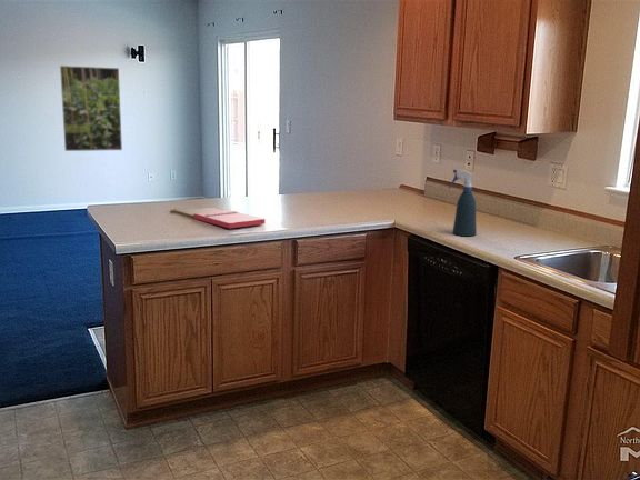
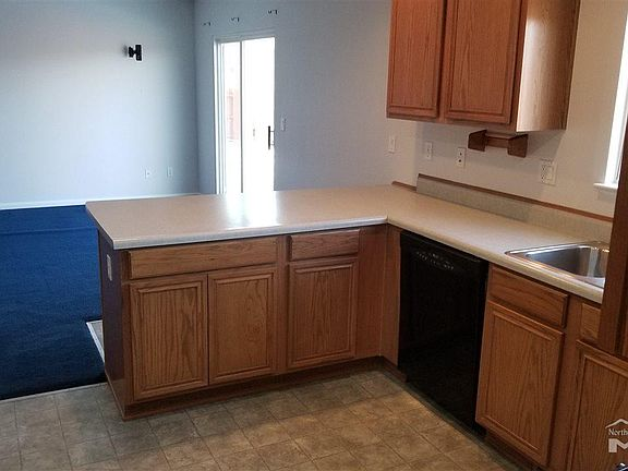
- spray bottle [448,169,481,237]
- cutting board [169,207,266,230]
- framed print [59,64,123,152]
